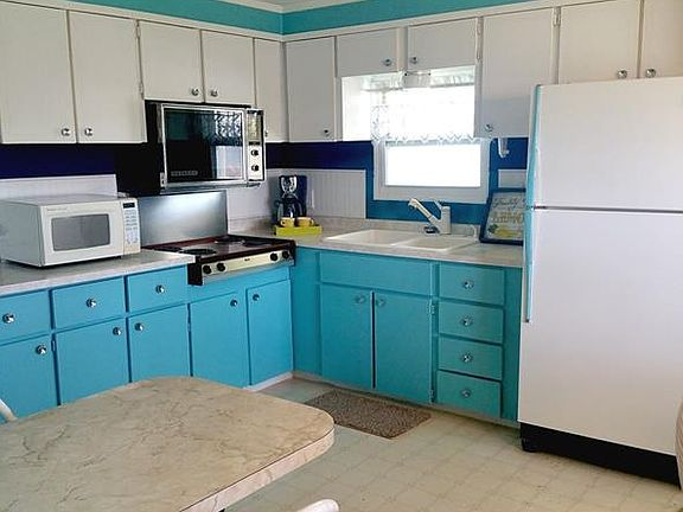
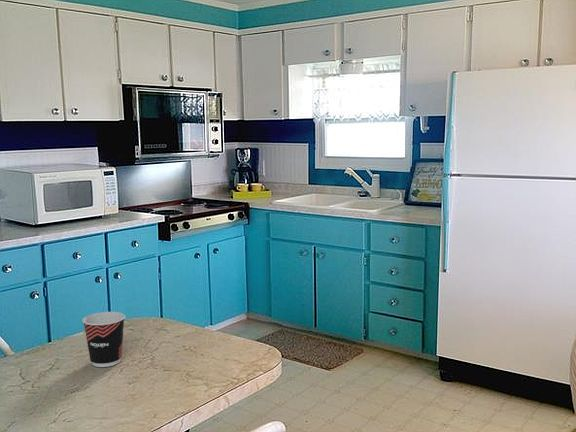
+ cup [81,311,126,368]
